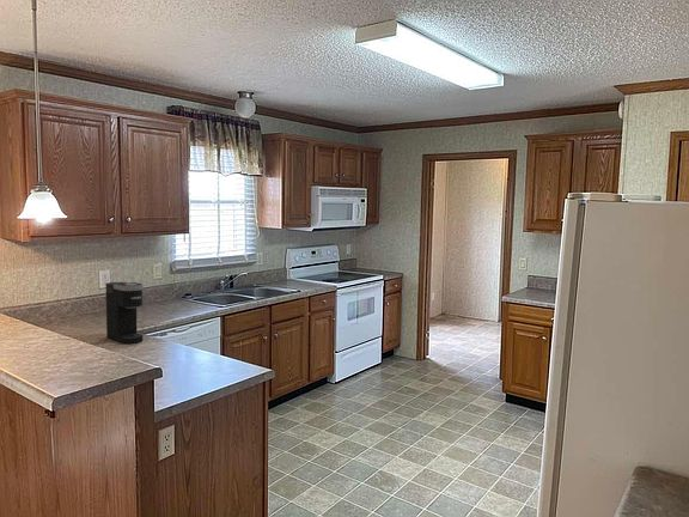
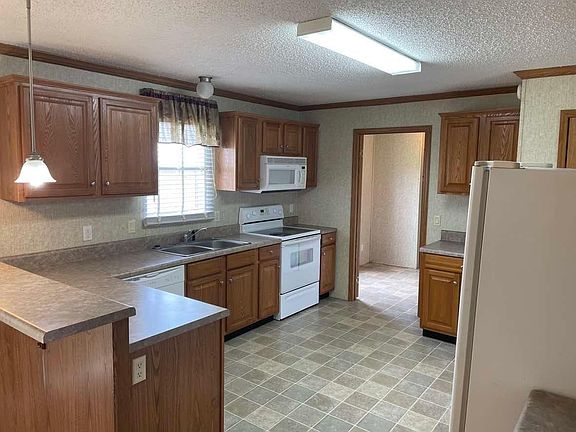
- coffee maker [105,281,145,345]
